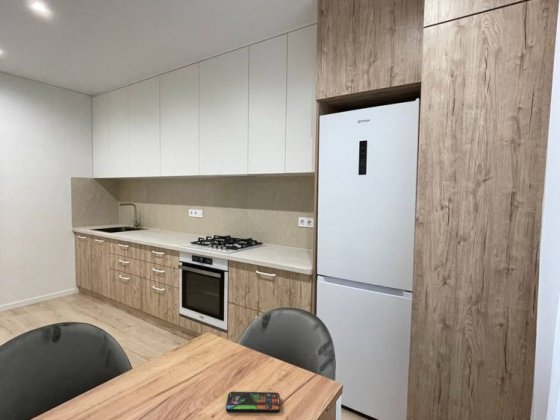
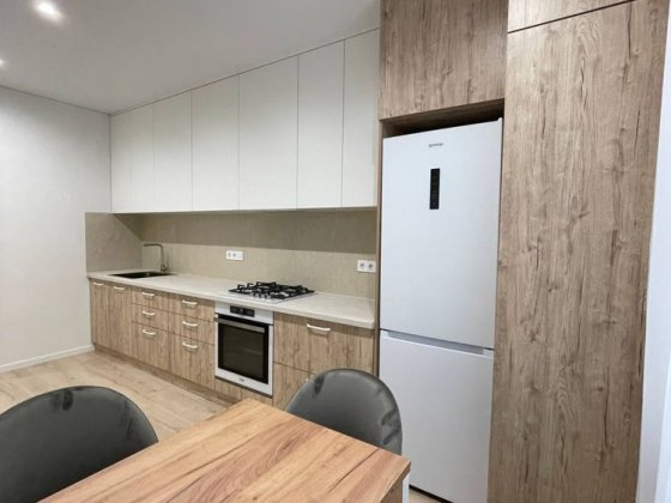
- smartphone [225,391,281,414]
